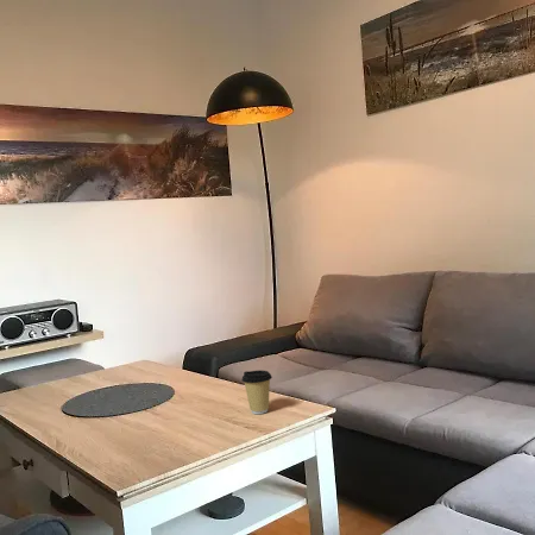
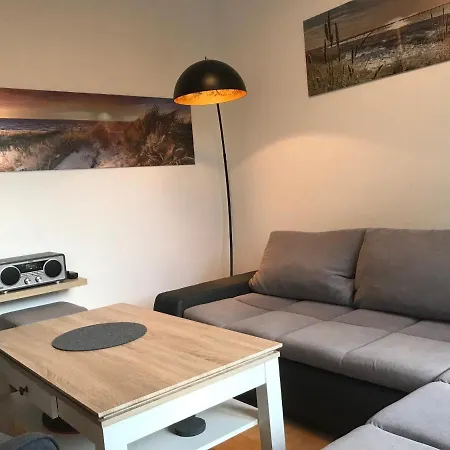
- coffee cup [240,369,273,415]
